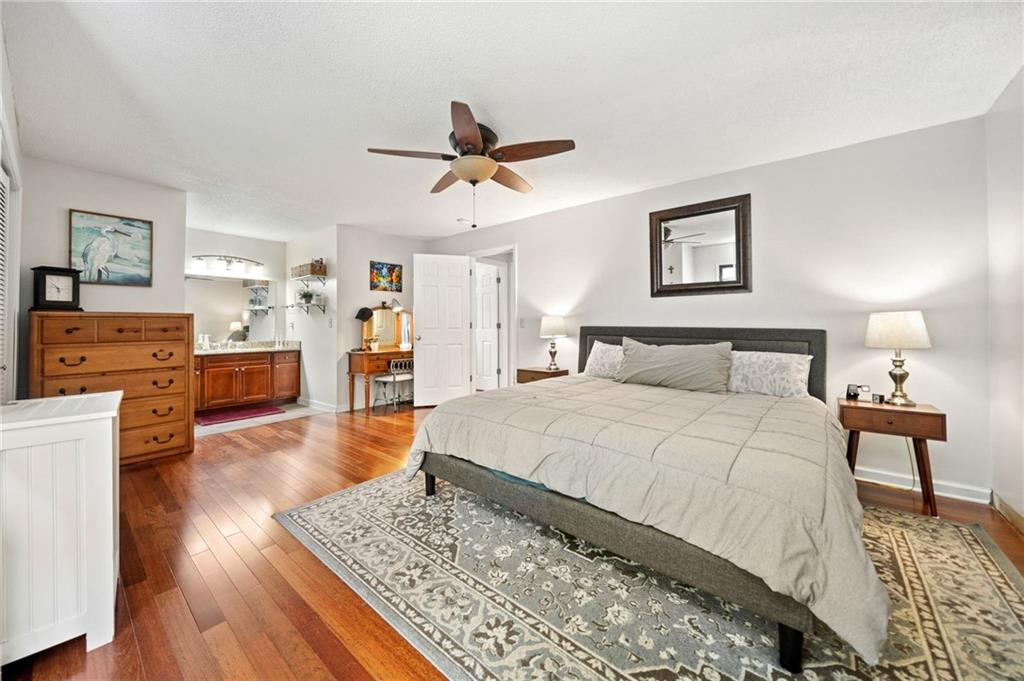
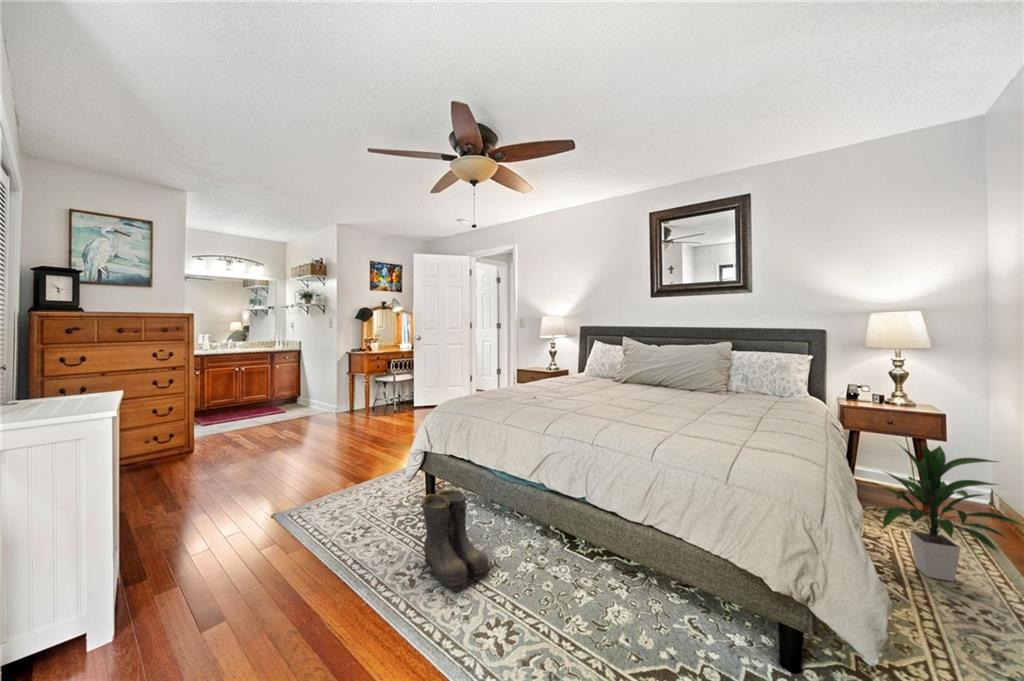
+ indoor plant [870,437,1024,582]
+ boots [420,488,494,592]
